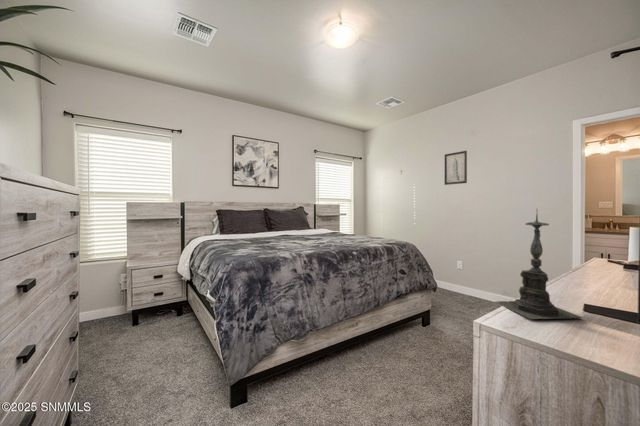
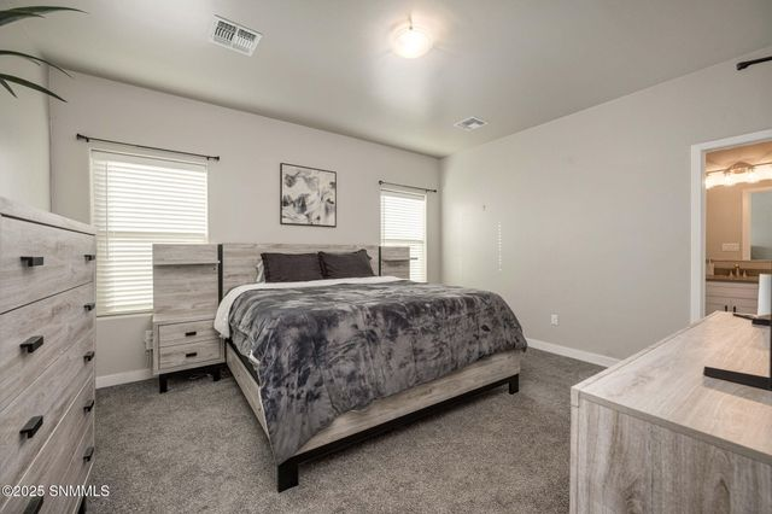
- candle holder [493,207,584,320]
- wall art [444,150,468,186]
